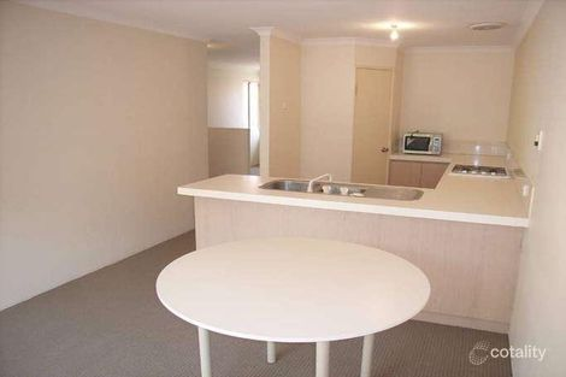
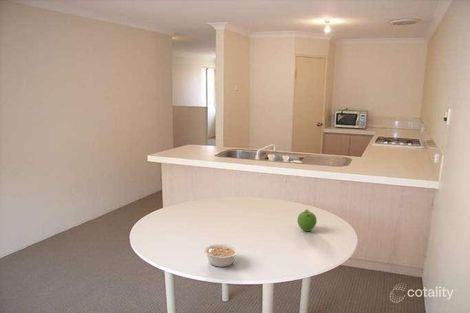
+ fruit [296,208,318,232]
+ legume [203,243,240,268]
